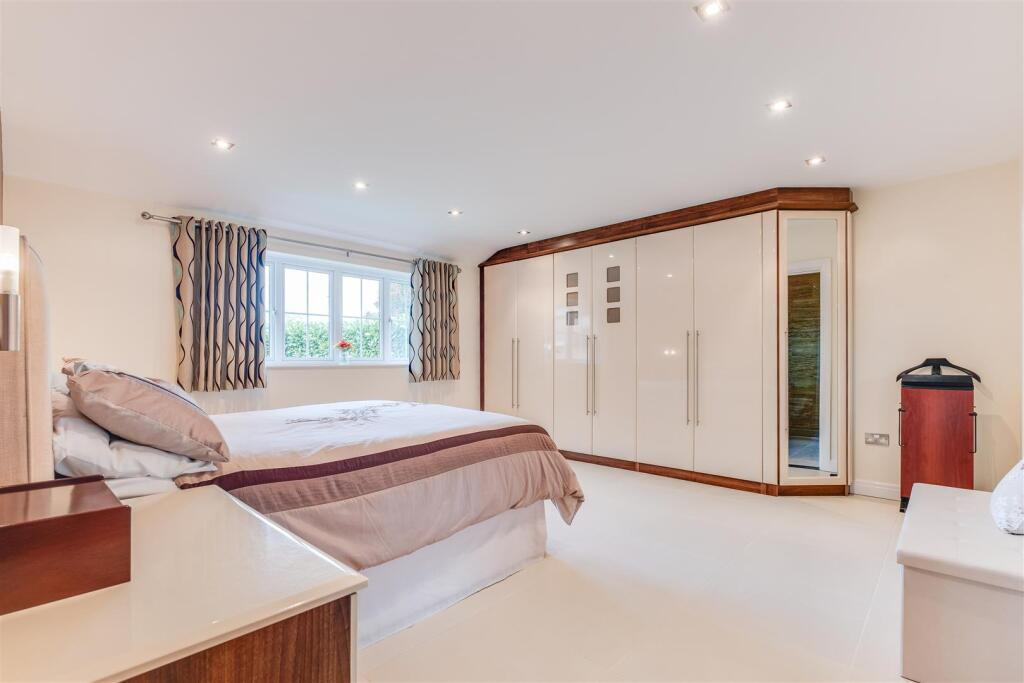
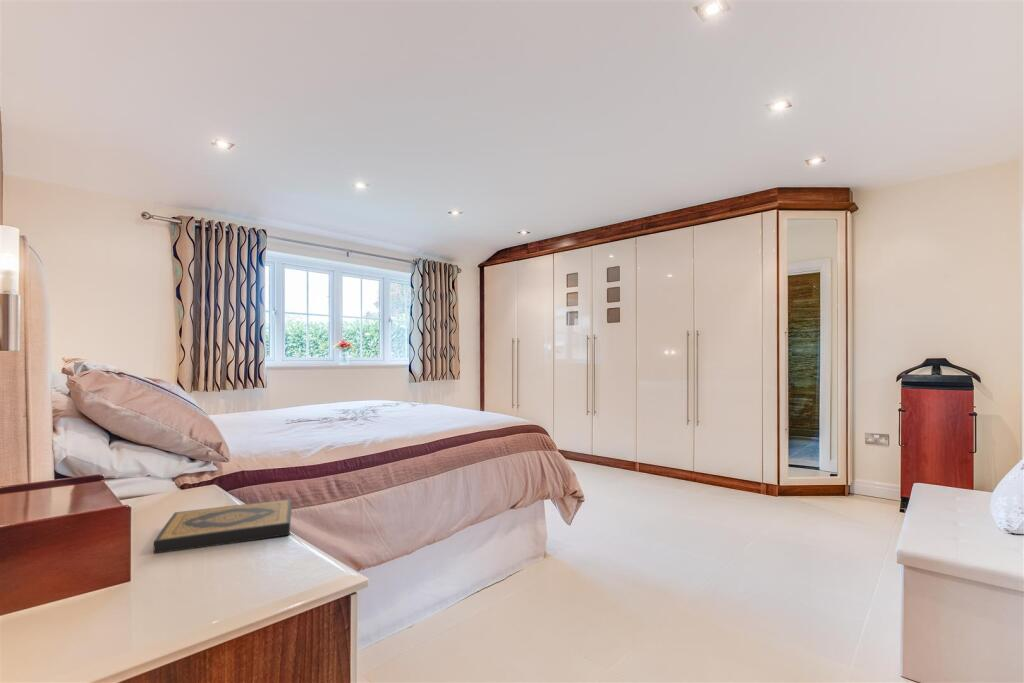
+ hardback book [153,498,292,555]
